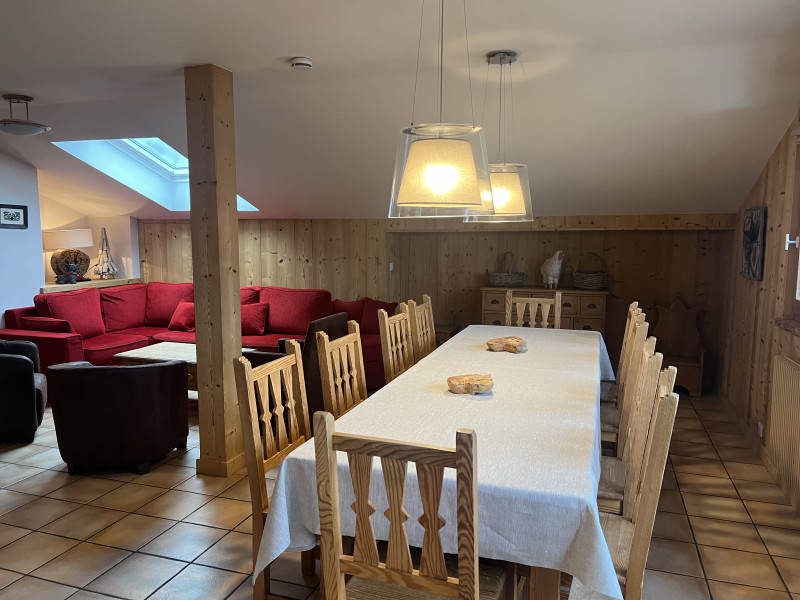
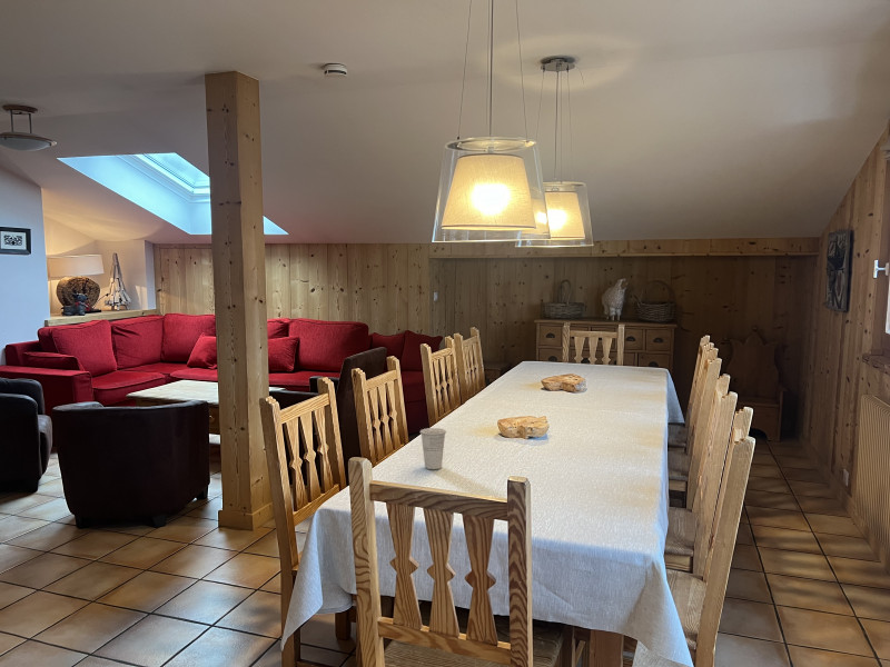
+ cup [419,427,447,470]
